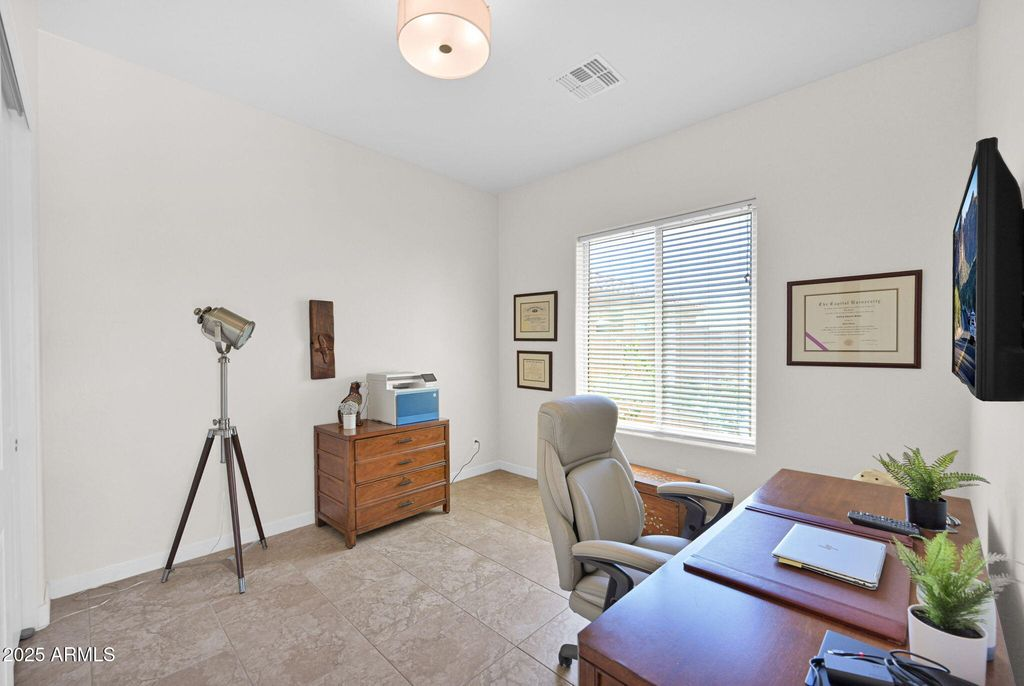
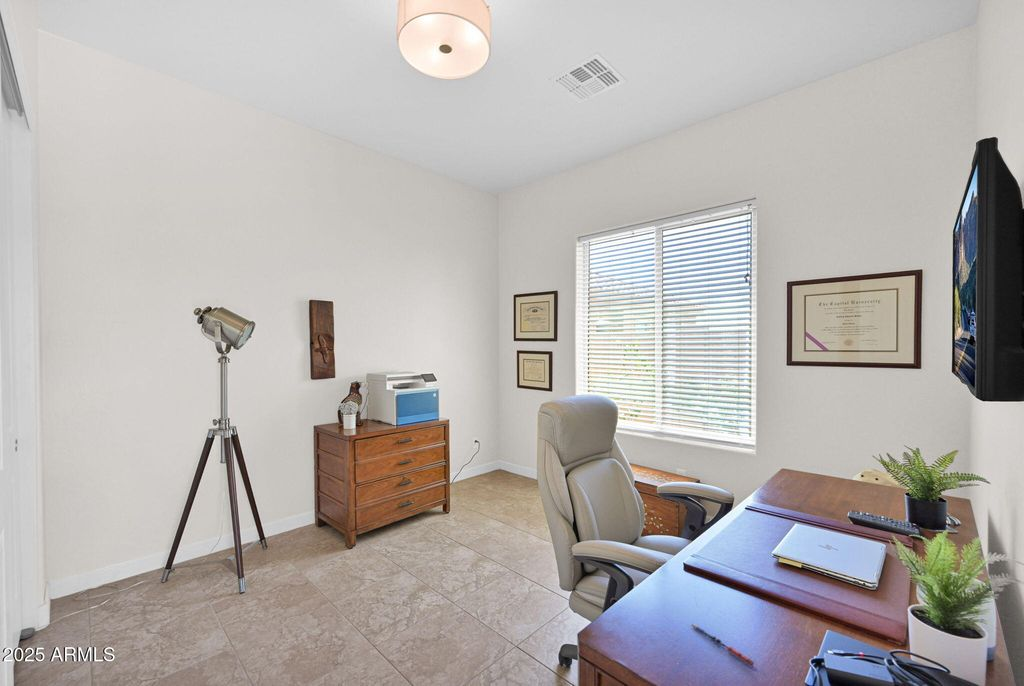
+ pen [691,623,755,667]
